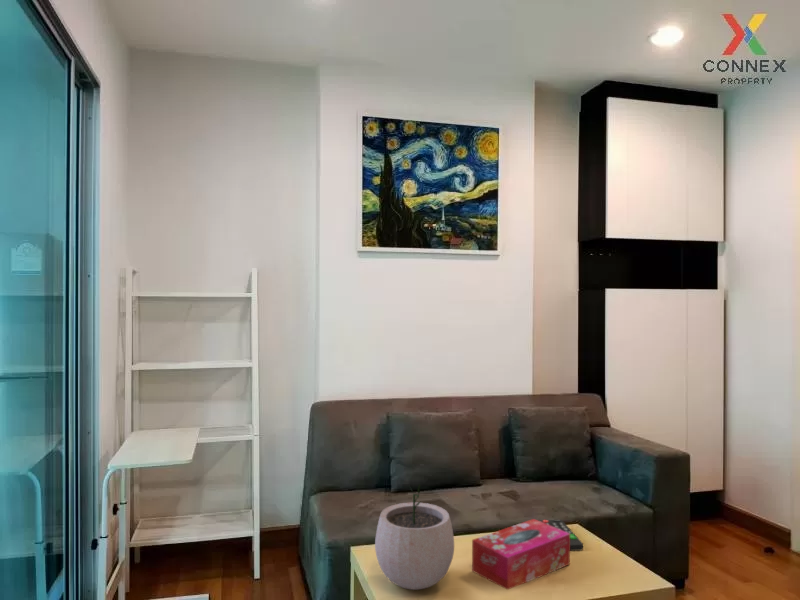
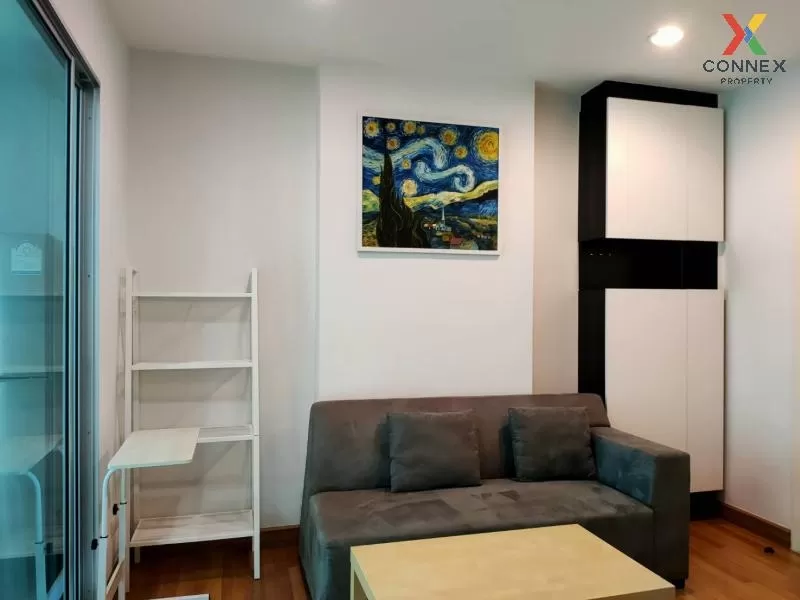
- plant pot [374,483,455,591]
- tissue box [471,518,571,591]
- remote control [539,519,584,552]
